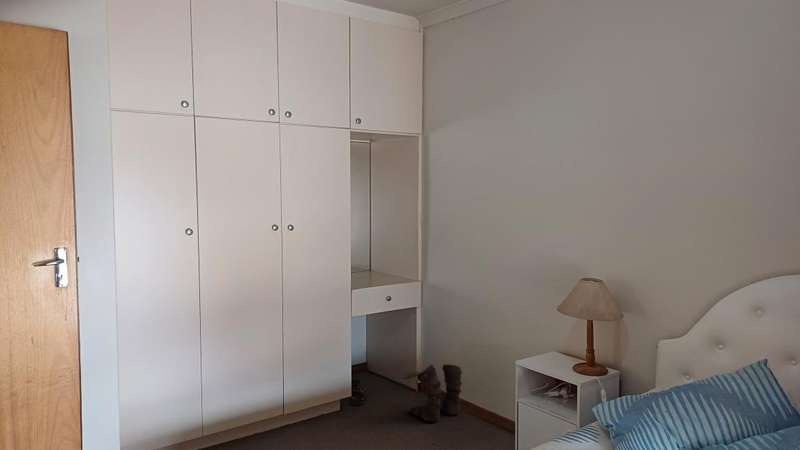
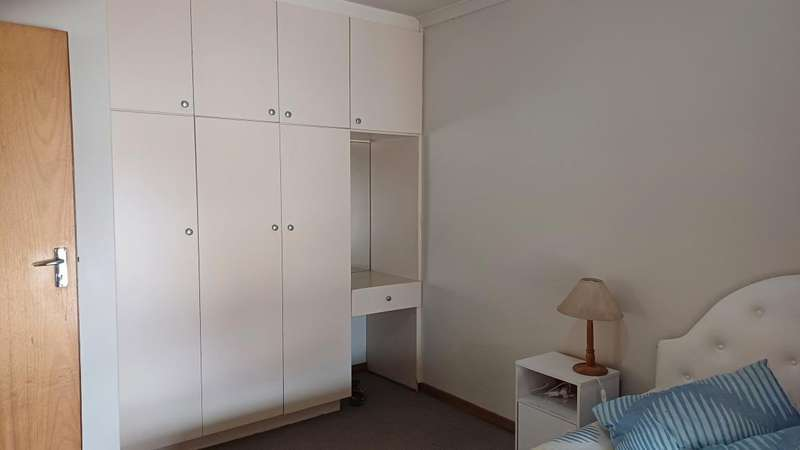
- boots [402,363,463,423]
